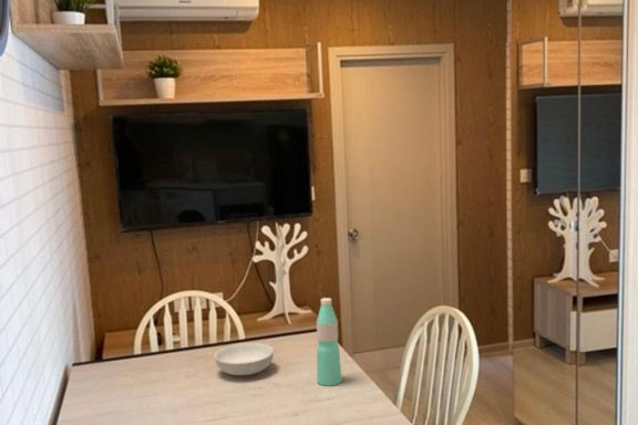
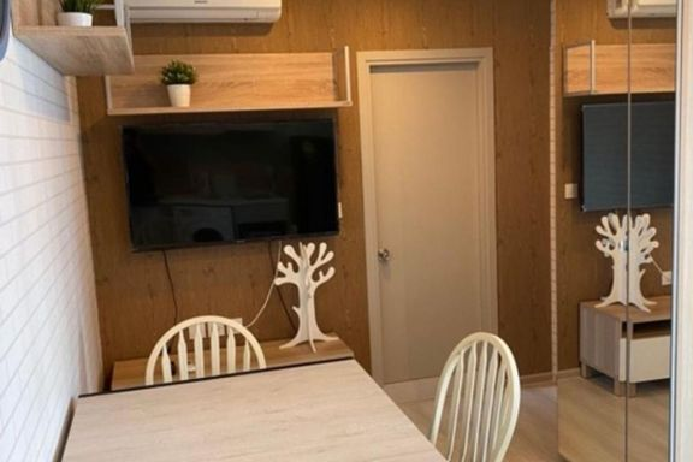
- serving bowl [214,342,275,376]
- water bottle [316,297,343,387]
